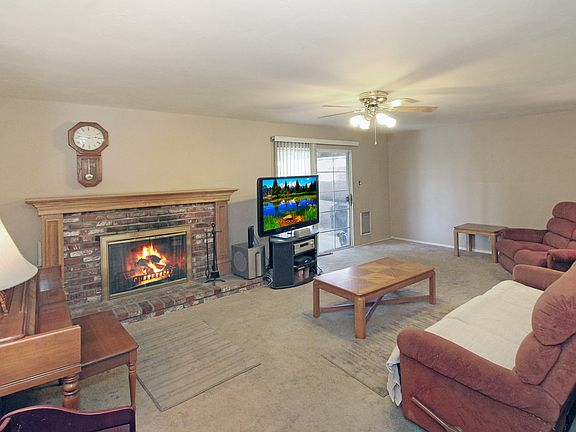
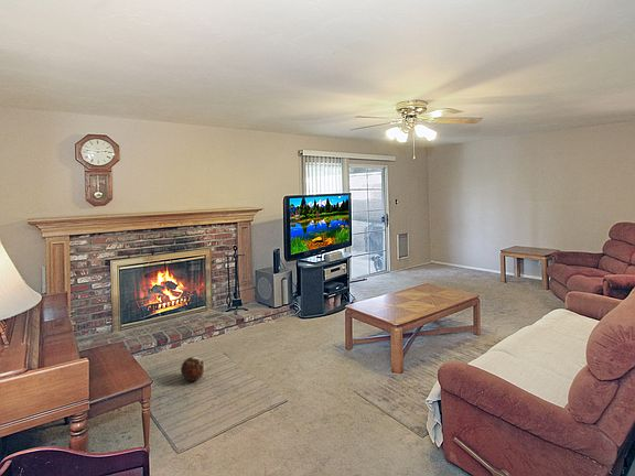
+ plush toy [180,356,206,382]
